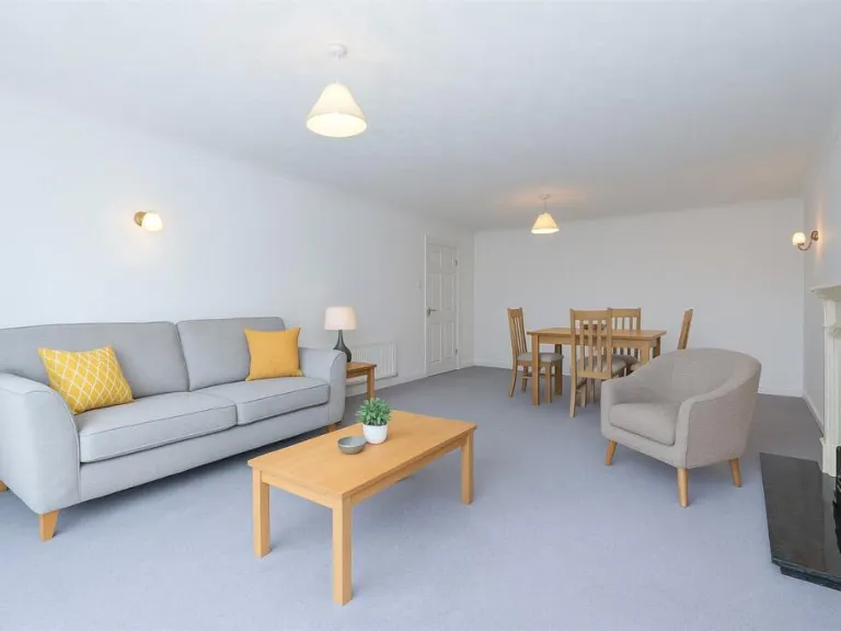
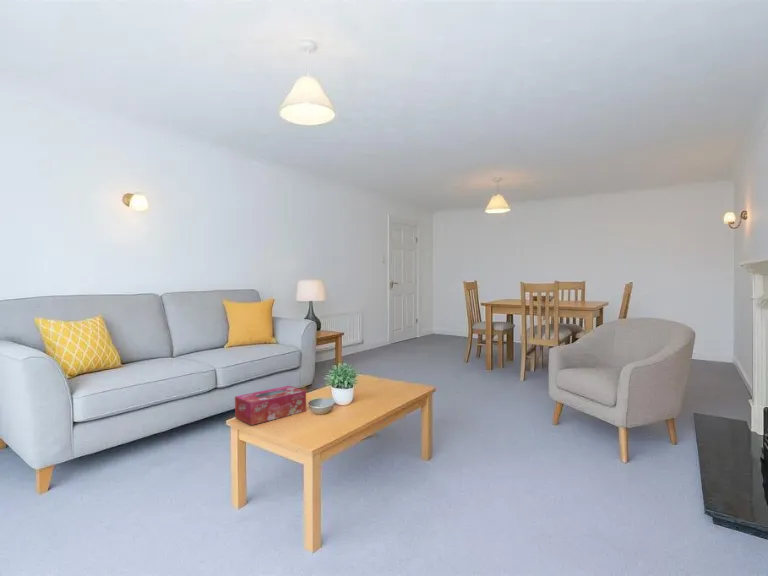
+ tissue box [234,385,307,426]
